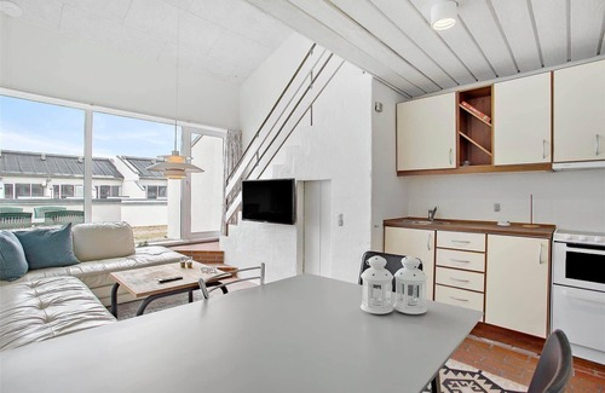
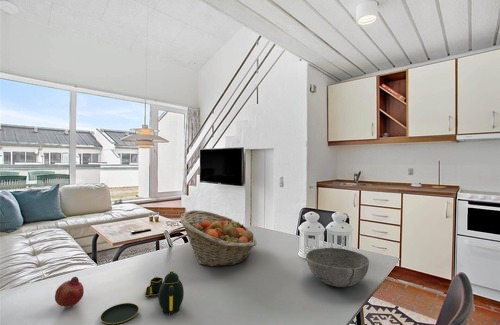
+ fruit basket [179,209,258,268]
+ fruit [54,276,85,308]
+ teapot [99,269,185,325]
+ bowl [305,247,370,288]
